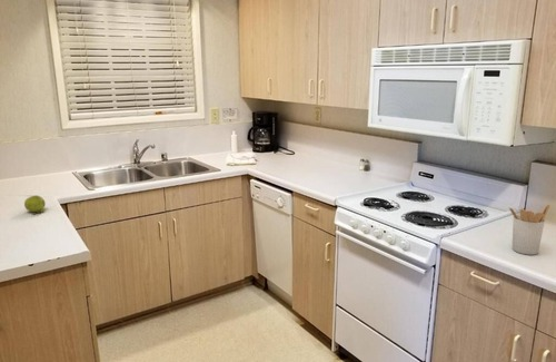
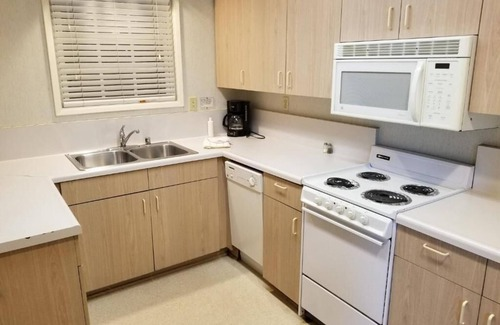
- utensil holder [507,204,550,256]
- fruit [23,194,47,216]
